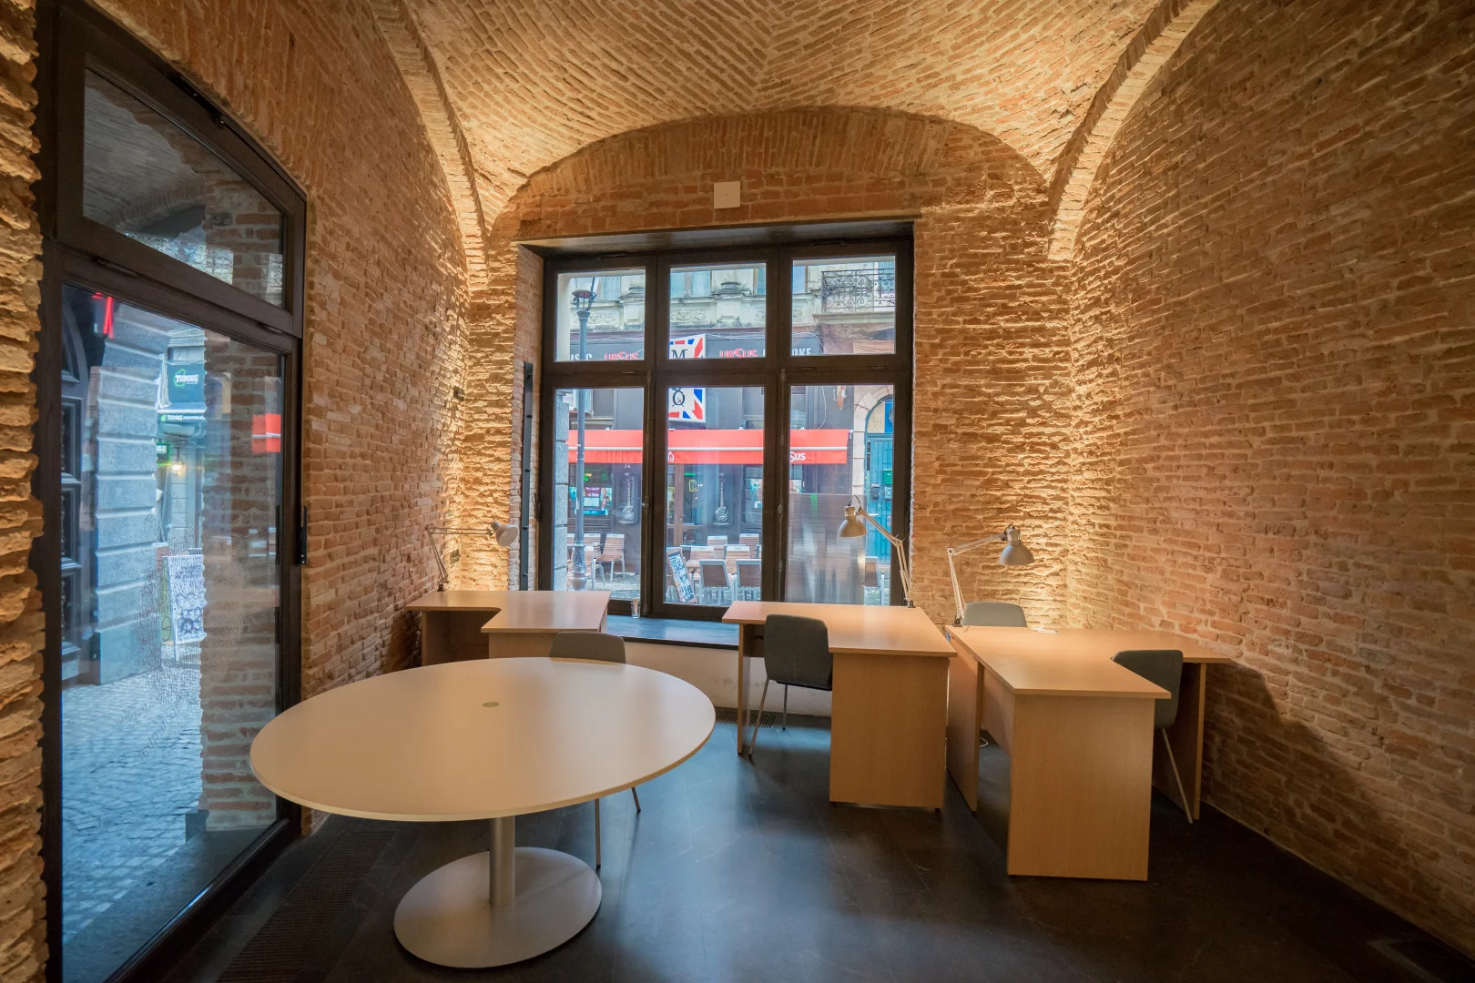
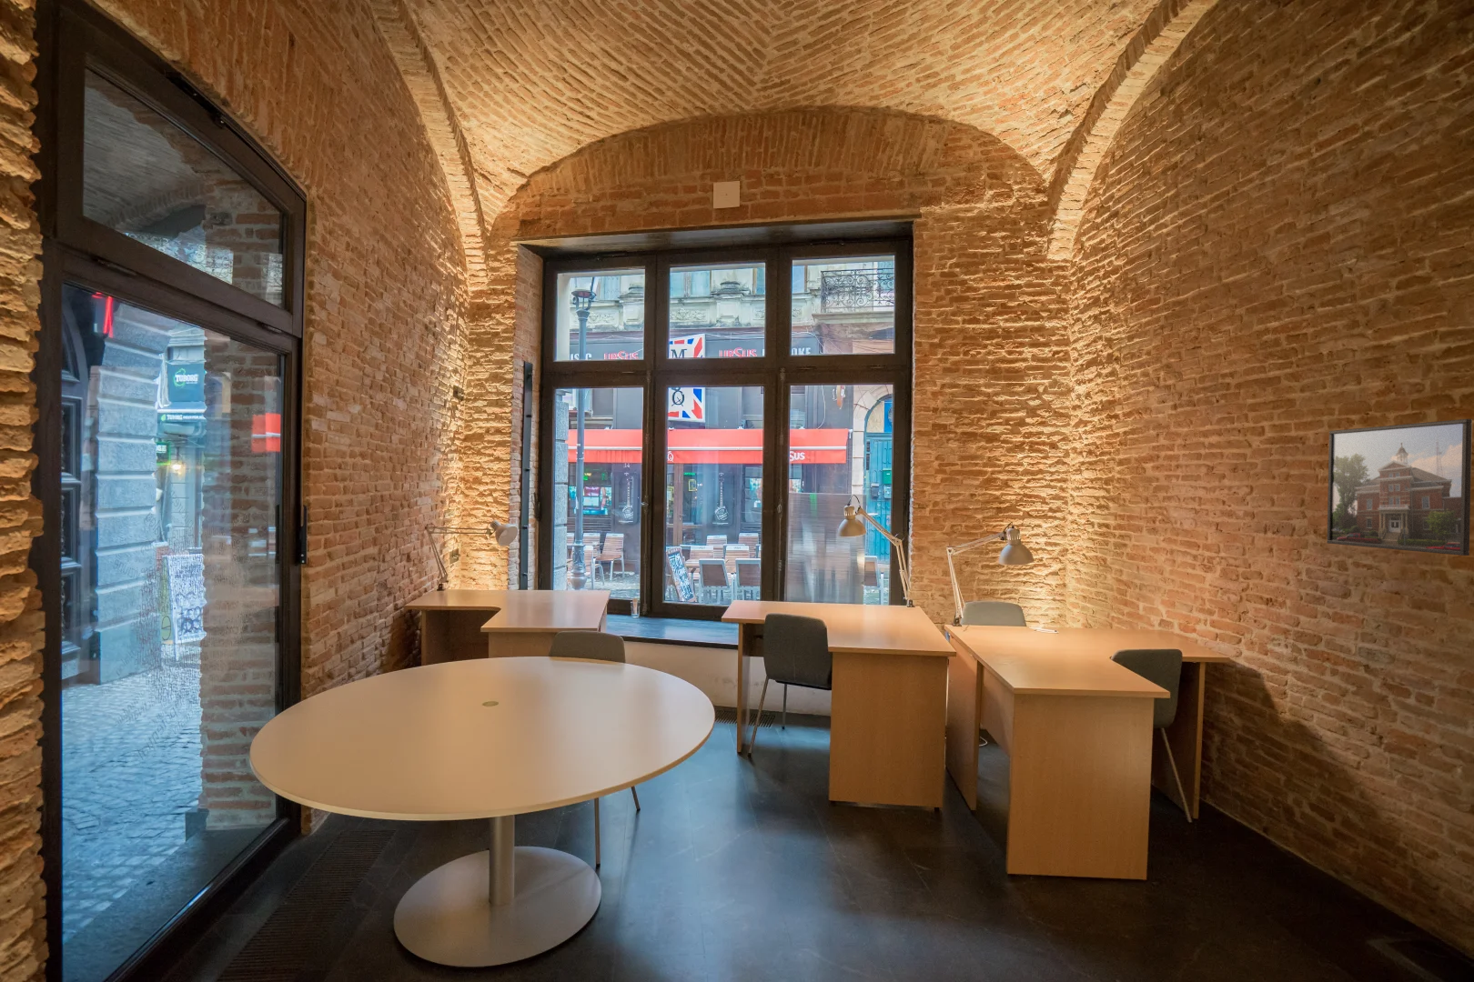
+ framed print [1326,419,1473,557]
